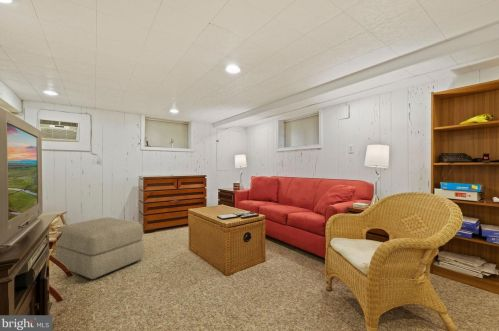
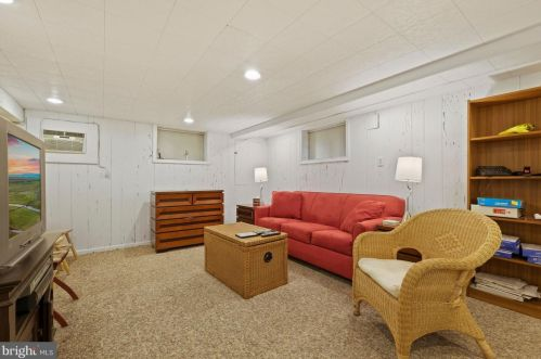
- ottoman [54,217,146,280]
